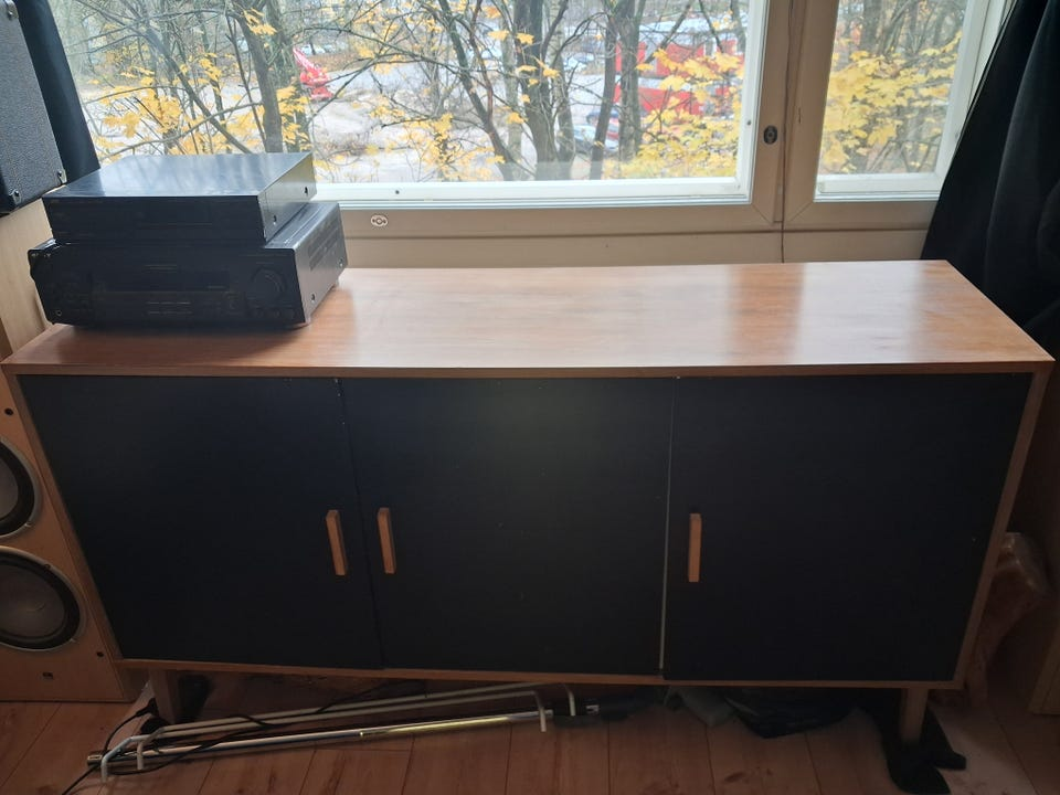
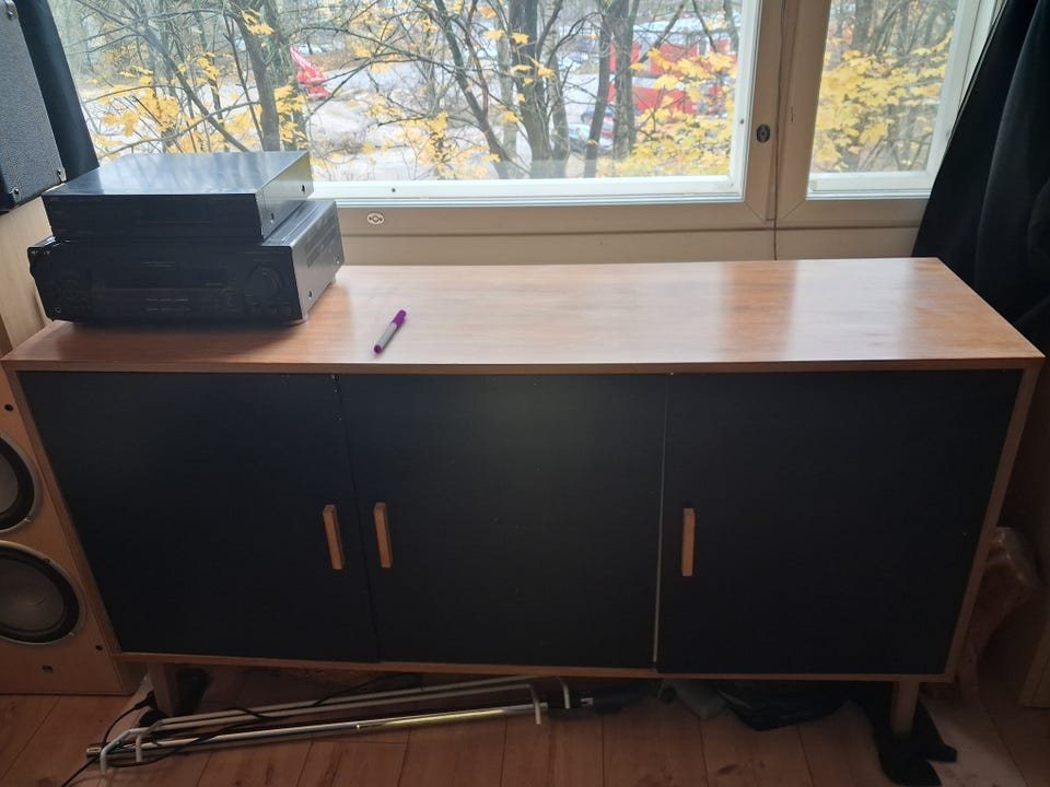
+ pen [373,308,407,354]
